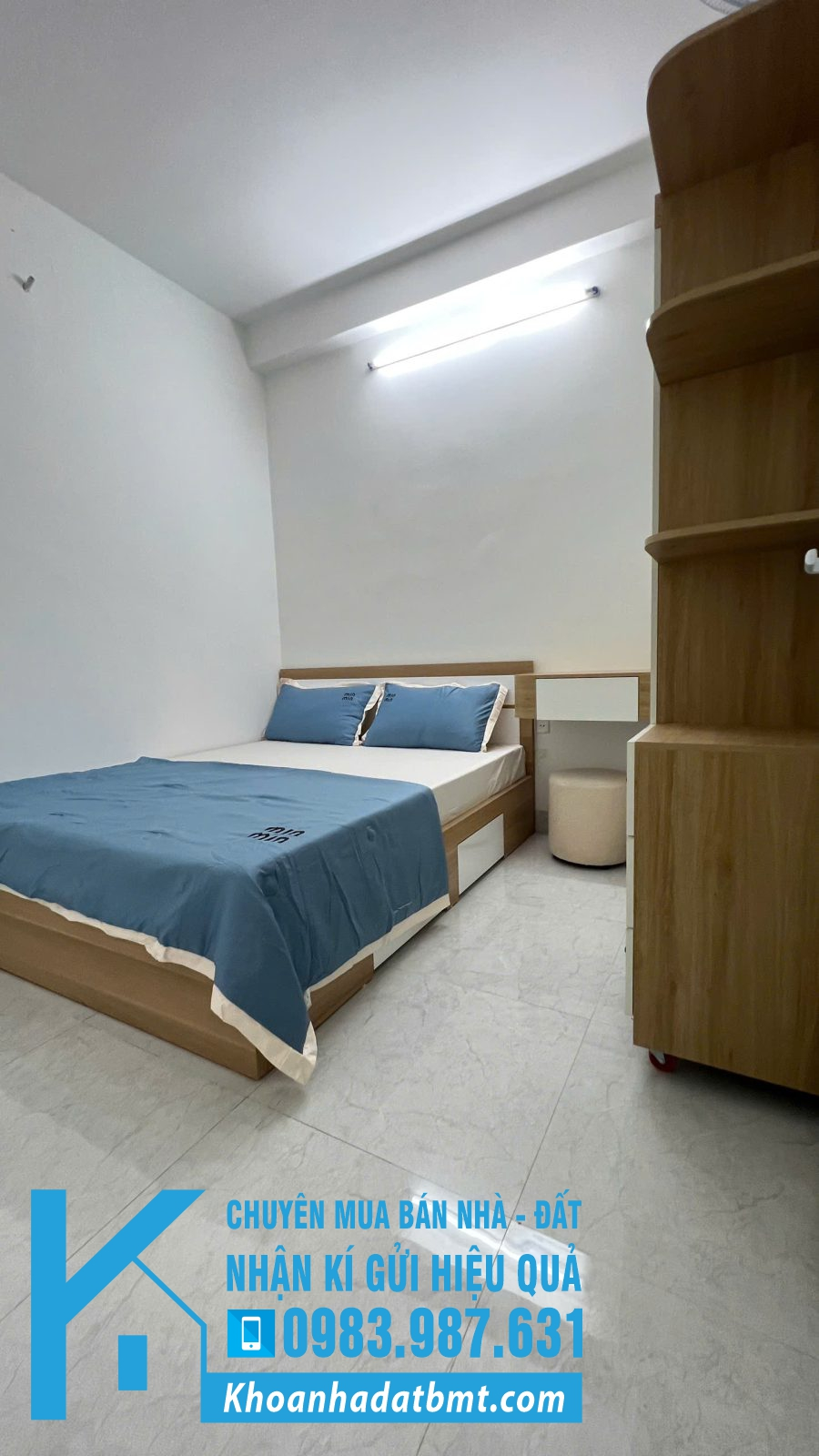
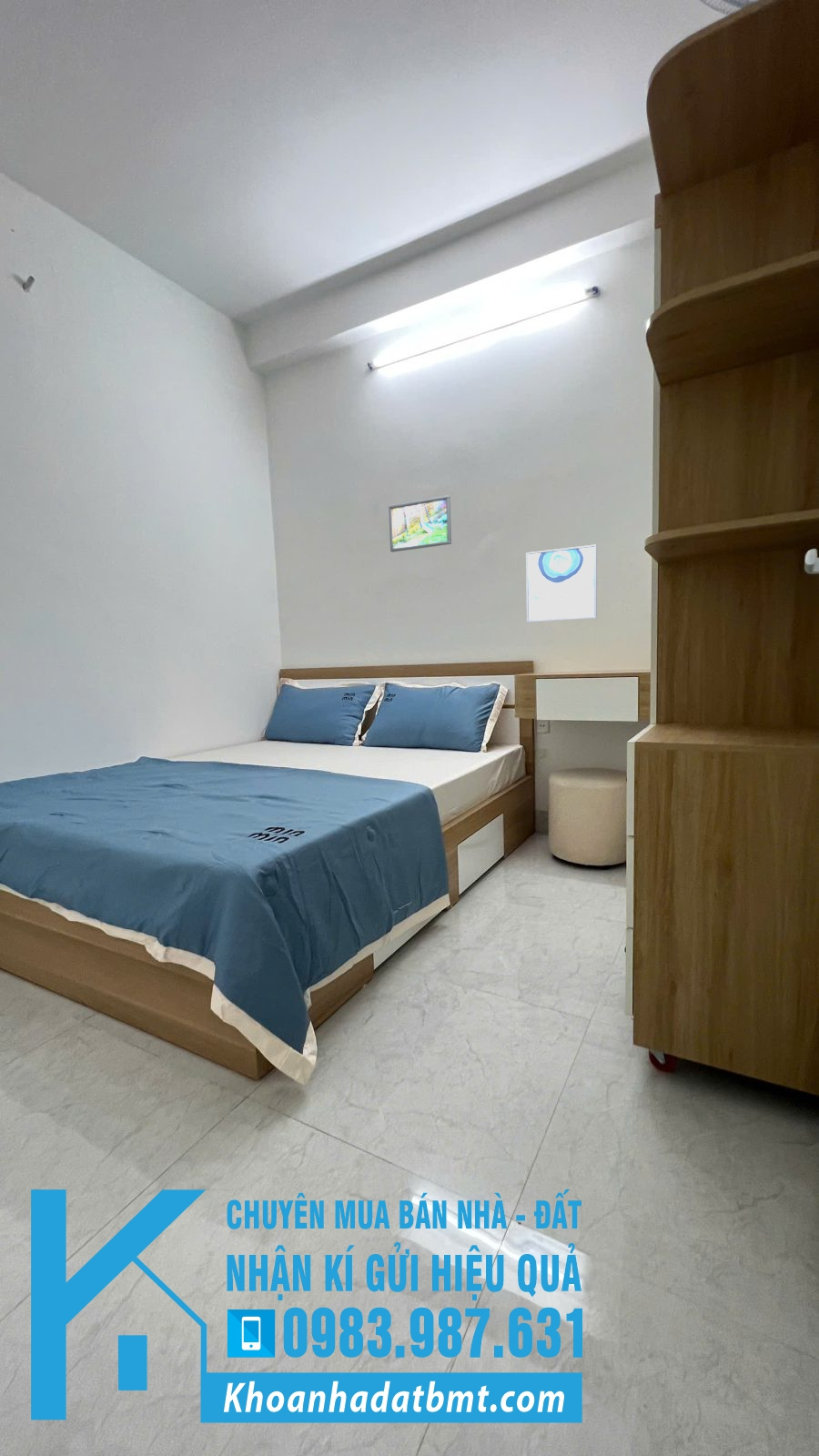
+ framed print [388,494,452,553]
+ wall art [525,543,598,623]
